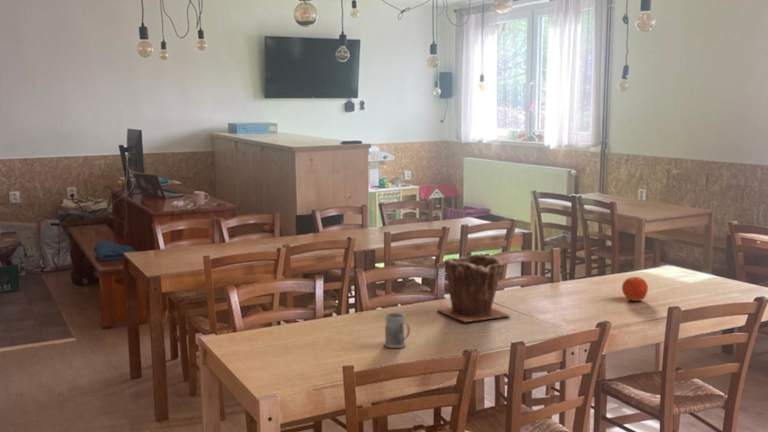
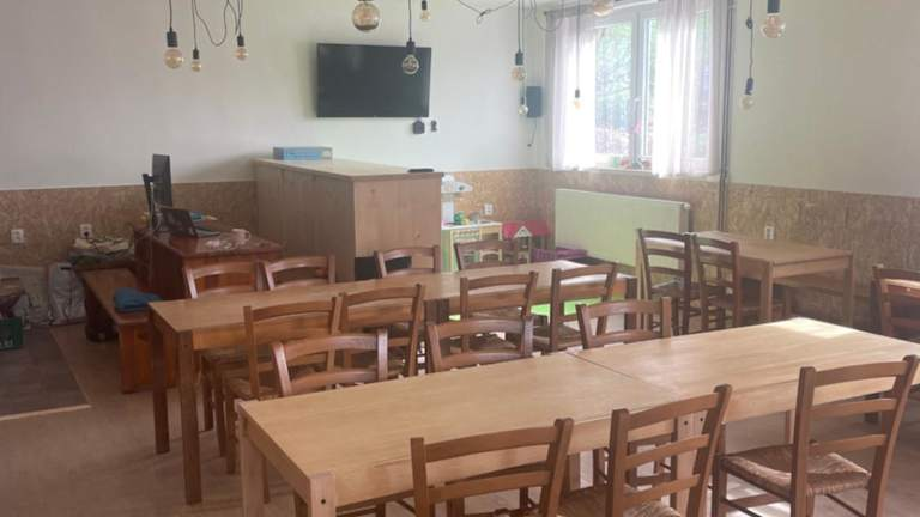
- fruit [621,276,649,302]
- plant pot [436,253,511,323]
- mug [383,312,411,349]
